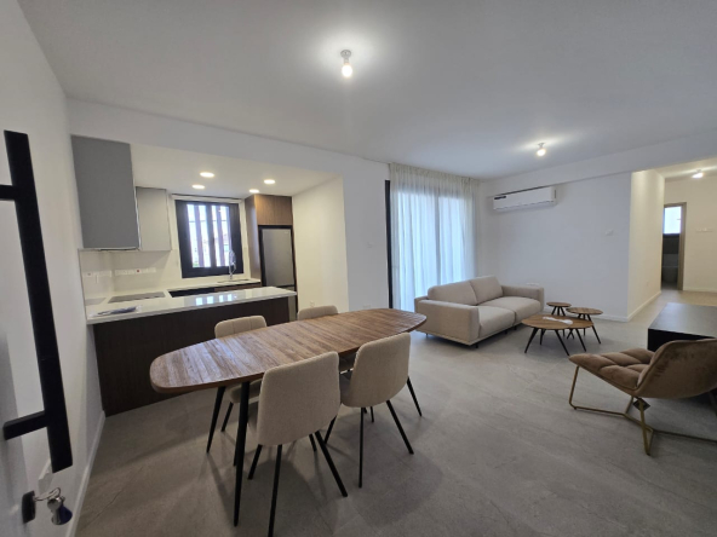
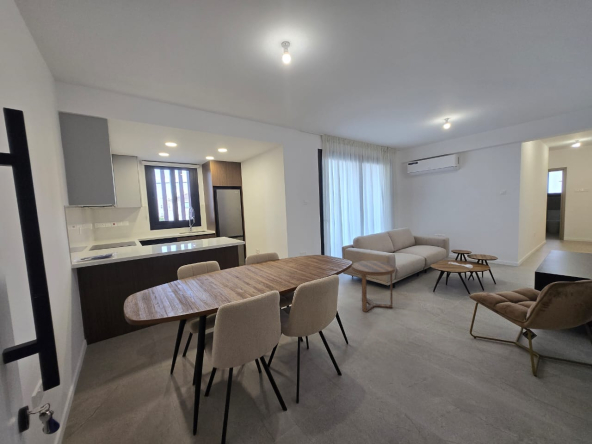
+ side table [351,260,396,313]
